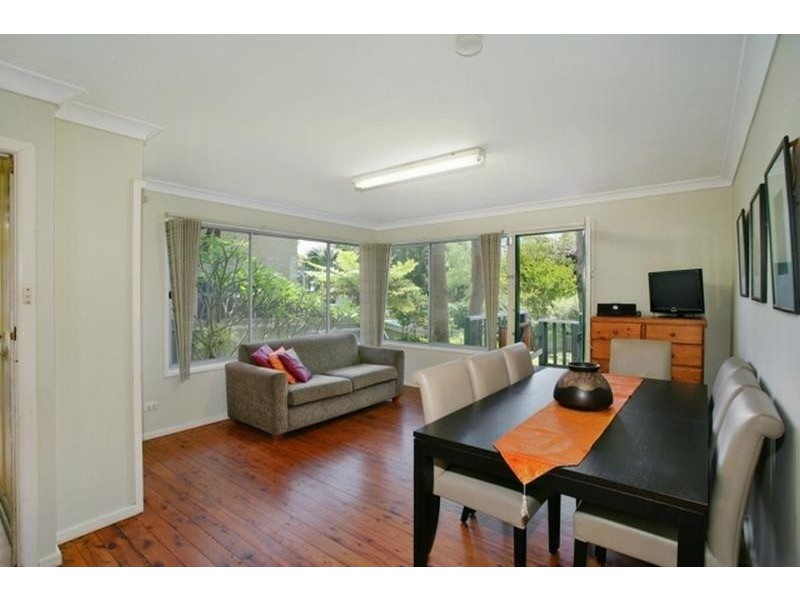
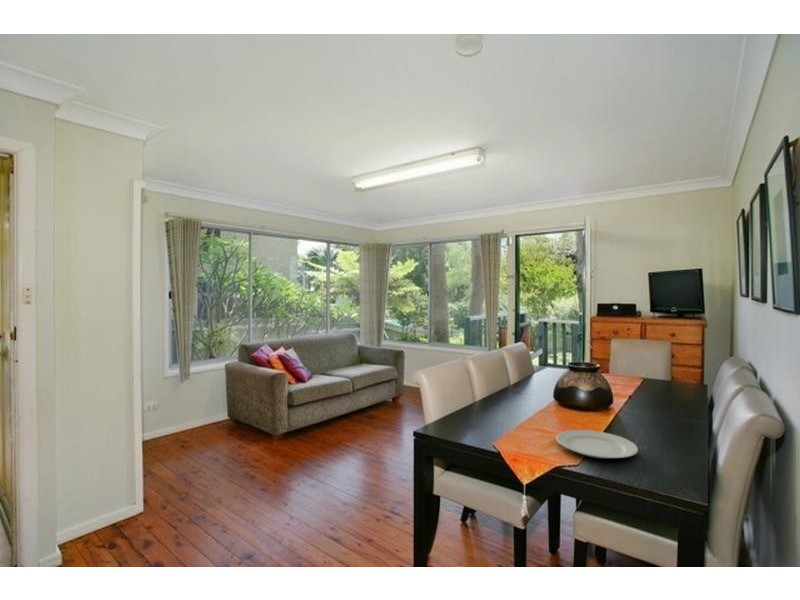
+ chinaware [555,429,639,460]
